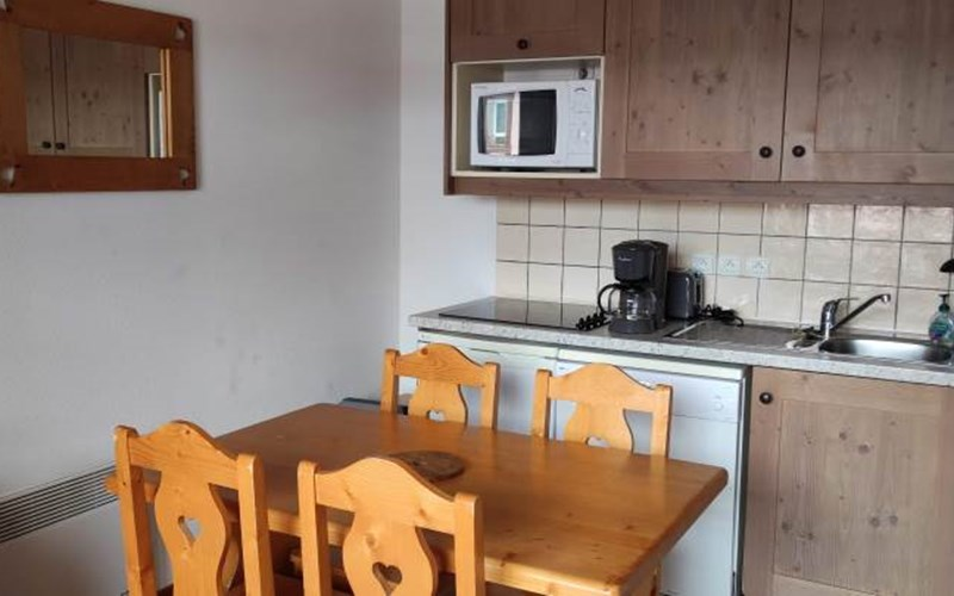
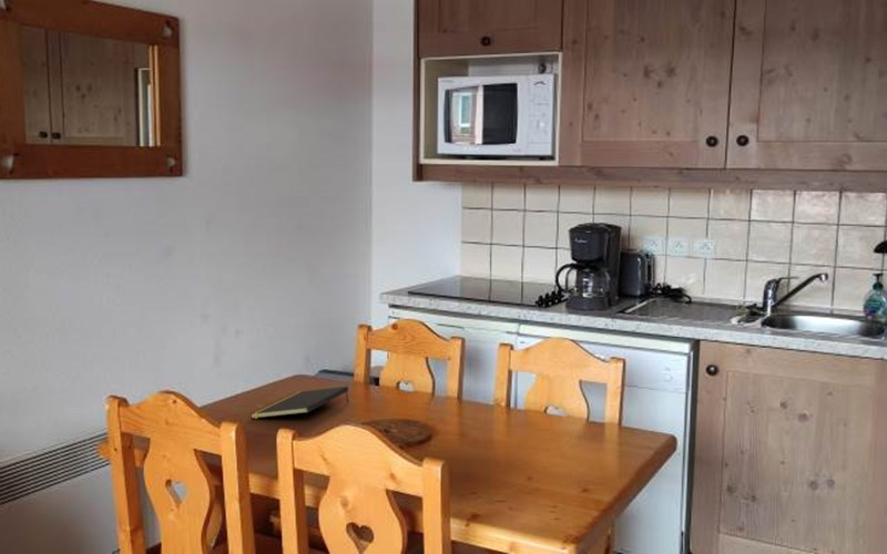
+ notepad [249,386,349,420]
